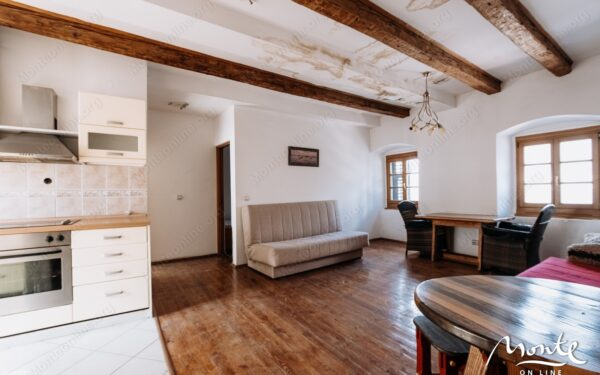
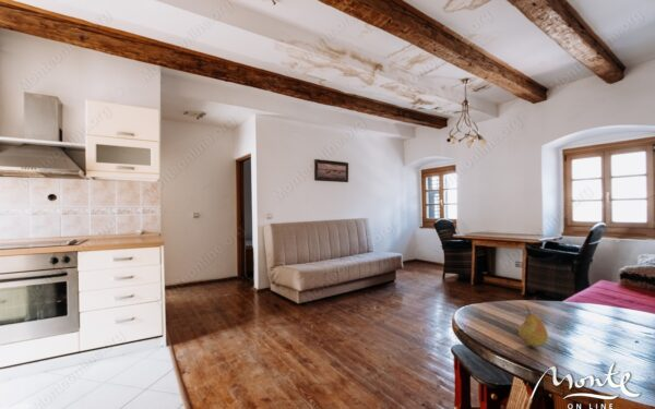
+ fruit [517,304,549,348]
